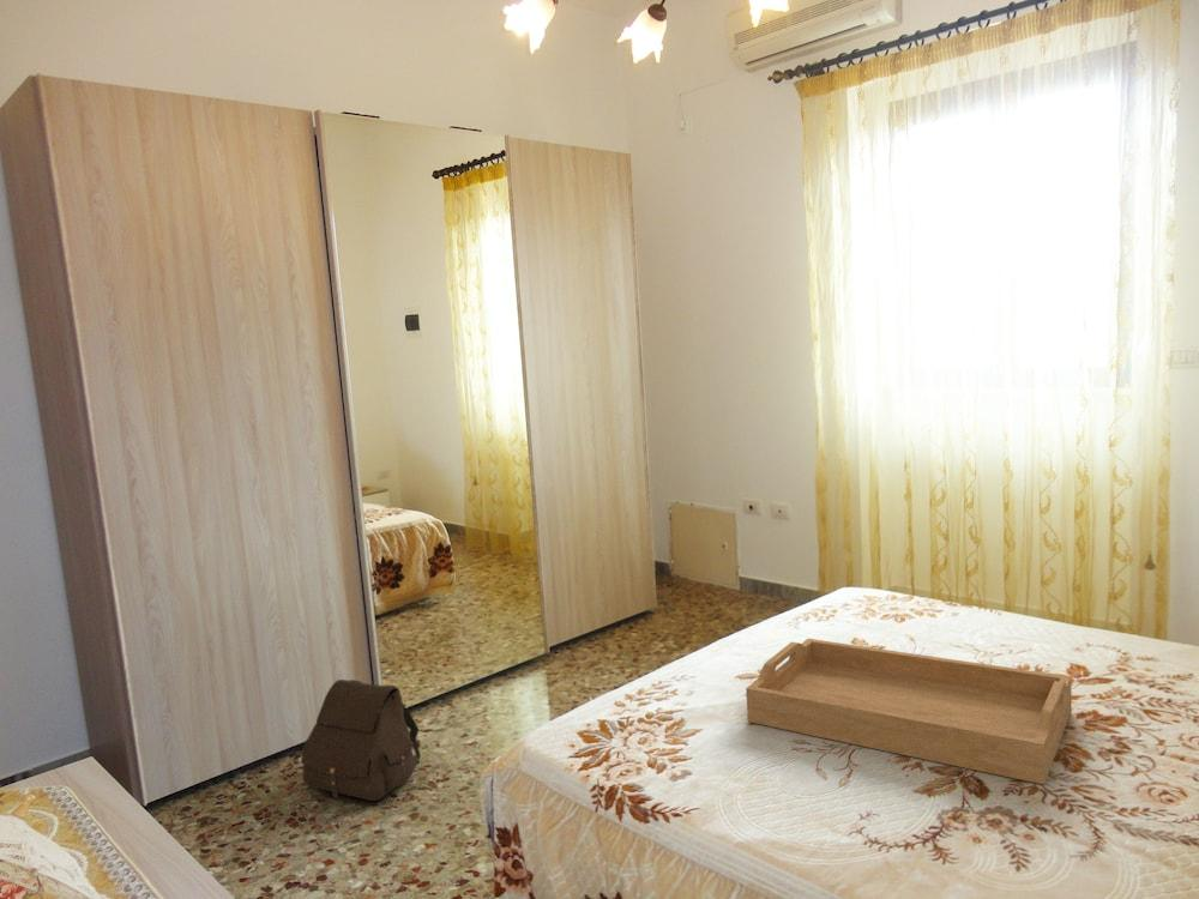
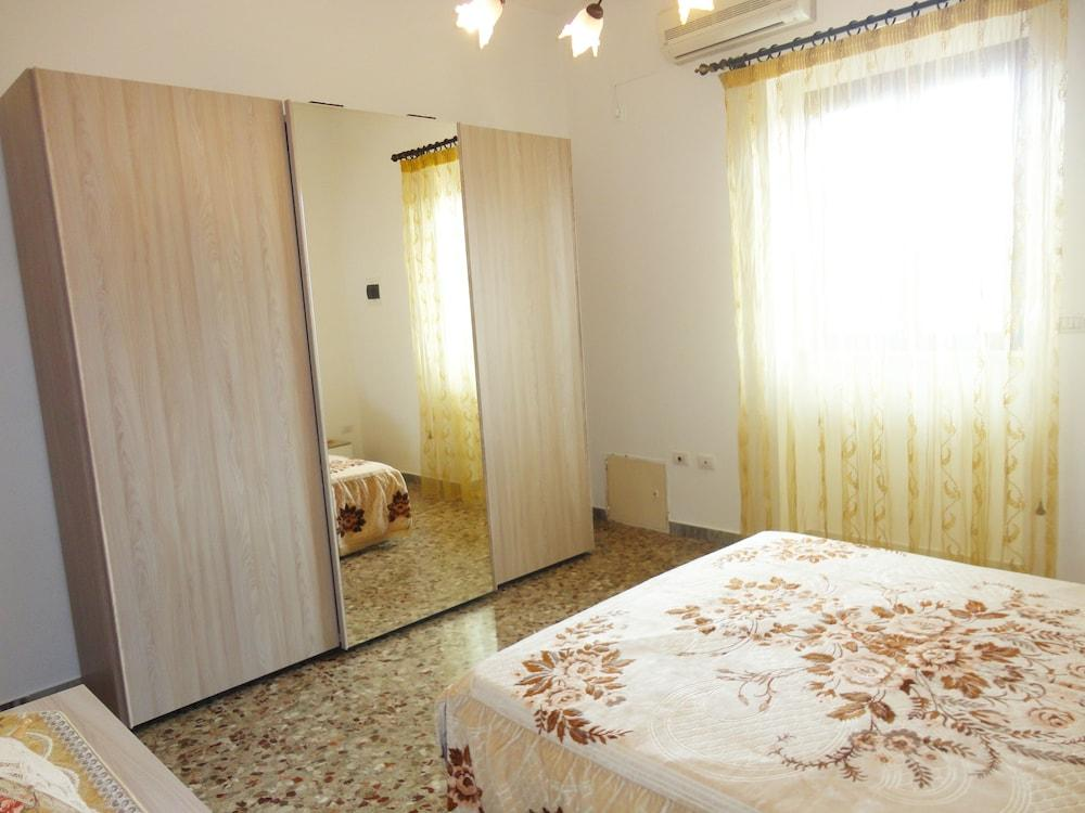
- satchel [300,678,422,802]
- serving tray [745,638,1073,785]
